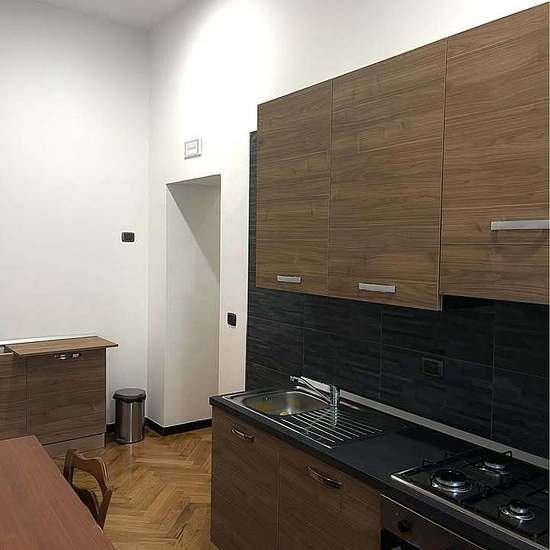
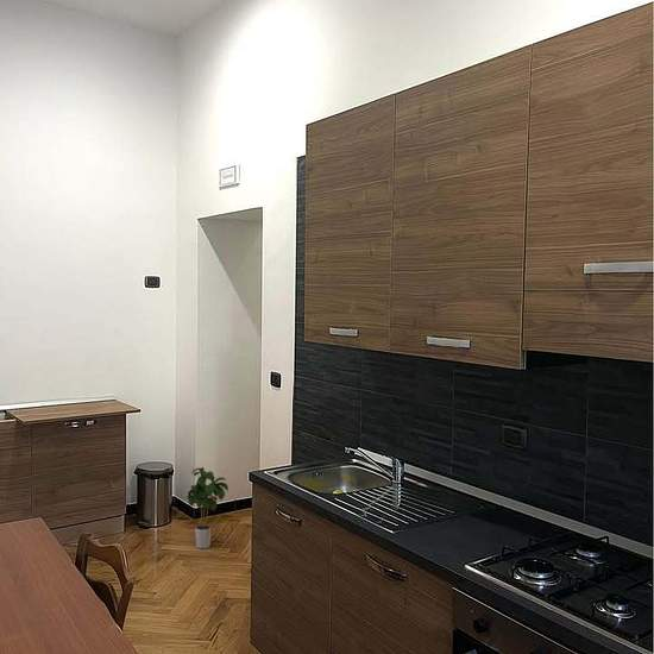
+ potted plant [187,466,229,549]
